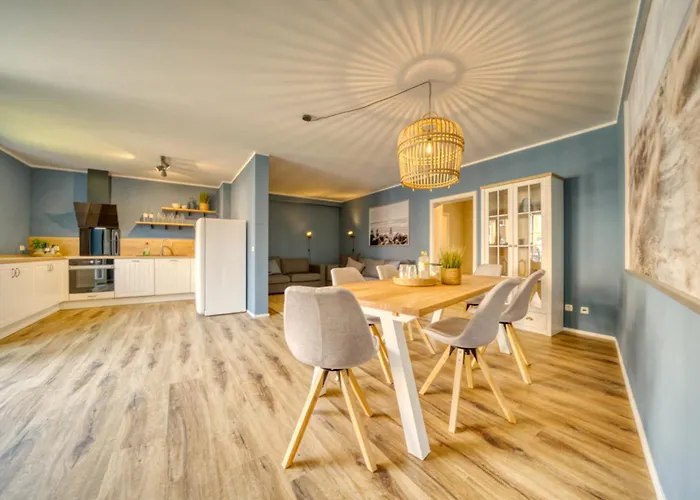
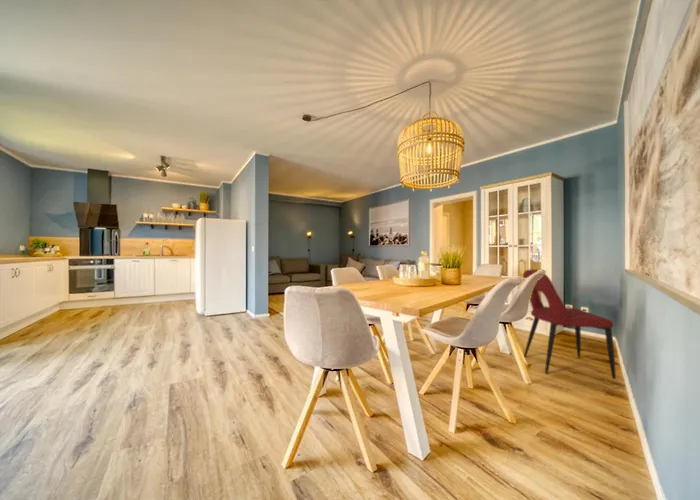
+ chair [522,269,617,380]
